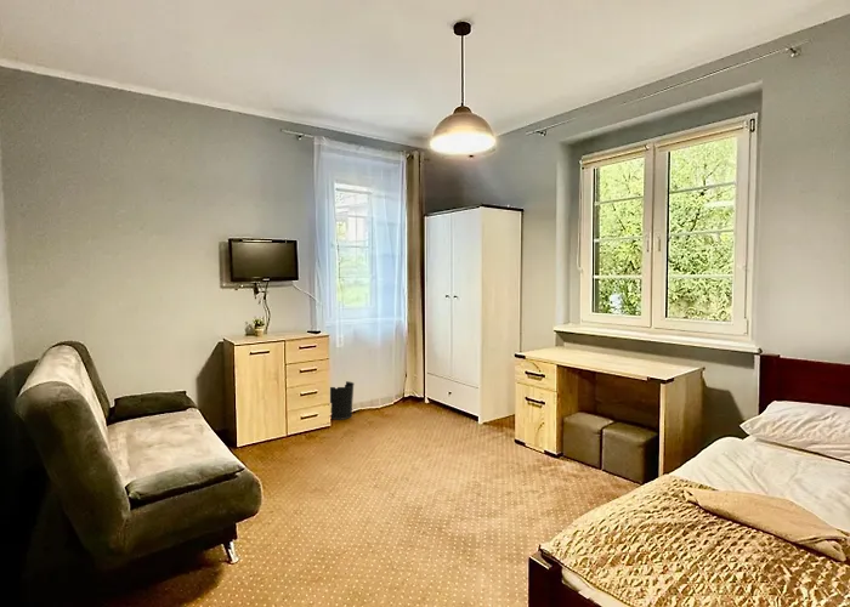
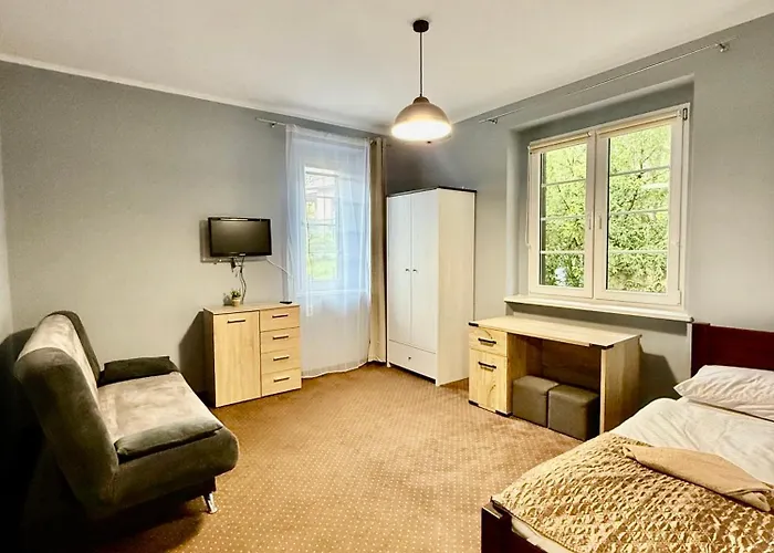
- wastebasket [329,380,356,421]
